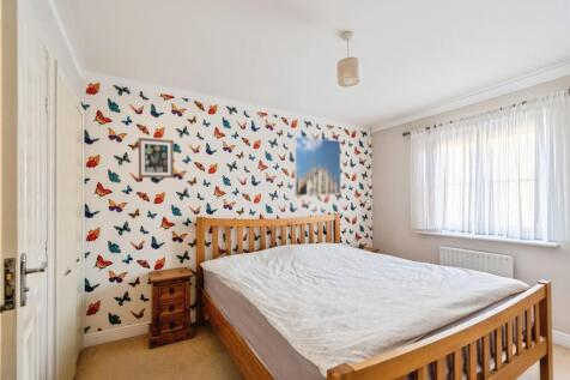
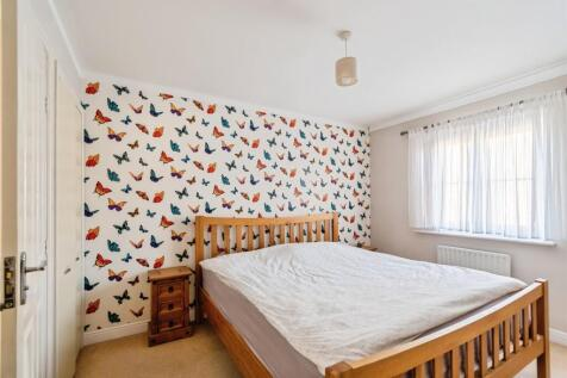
- wall art [138,137,175,179]
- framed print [293,134,341,197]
